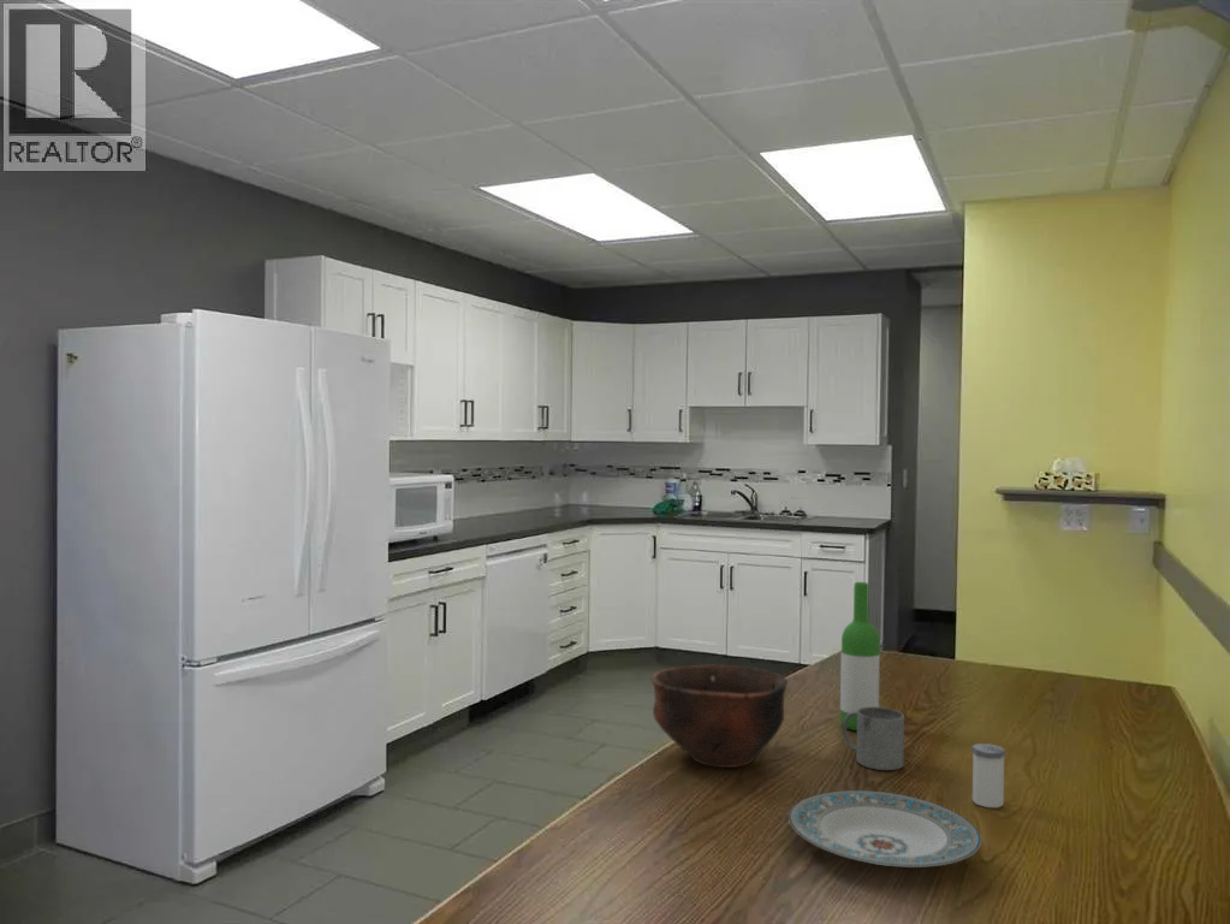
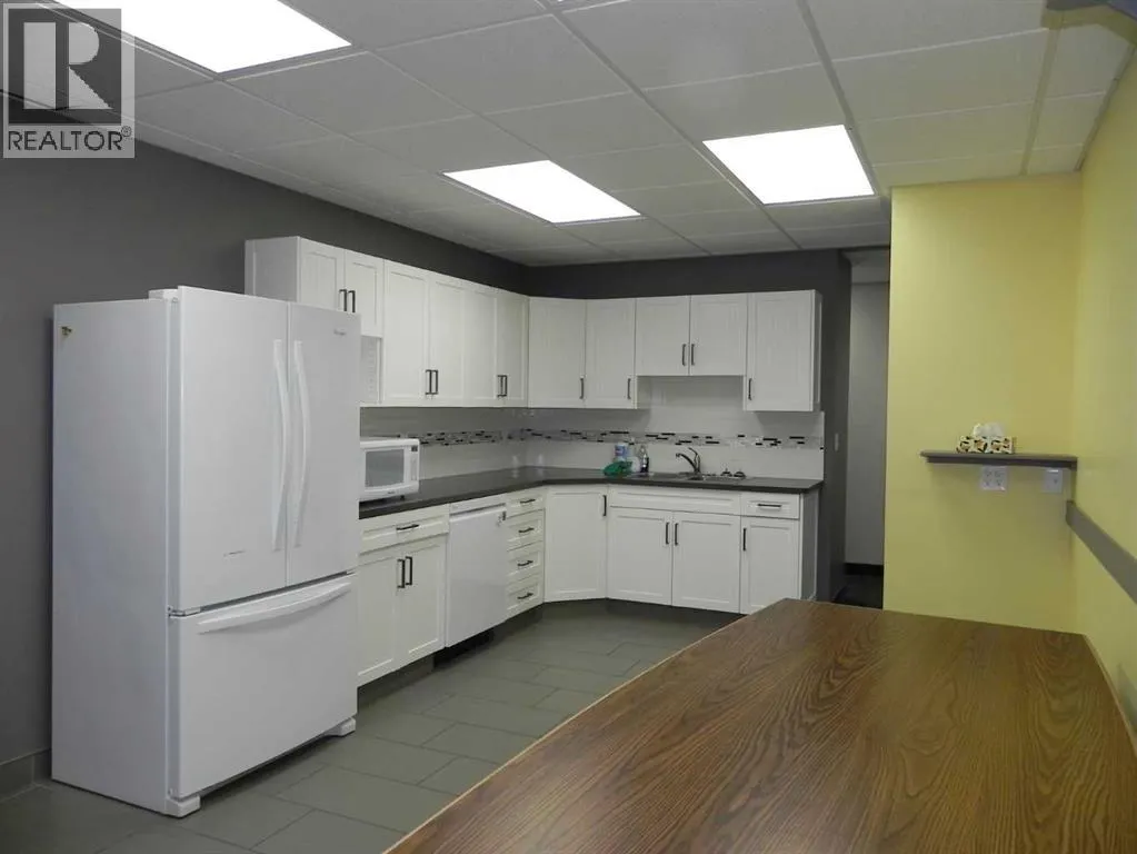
- bowl [650,663,789,769]
- wine bottle [839,581,881,732]
- mug [842,706,905,771]
- salt shaker [970,742,1008,808]
- plate [788,789,982,869]
